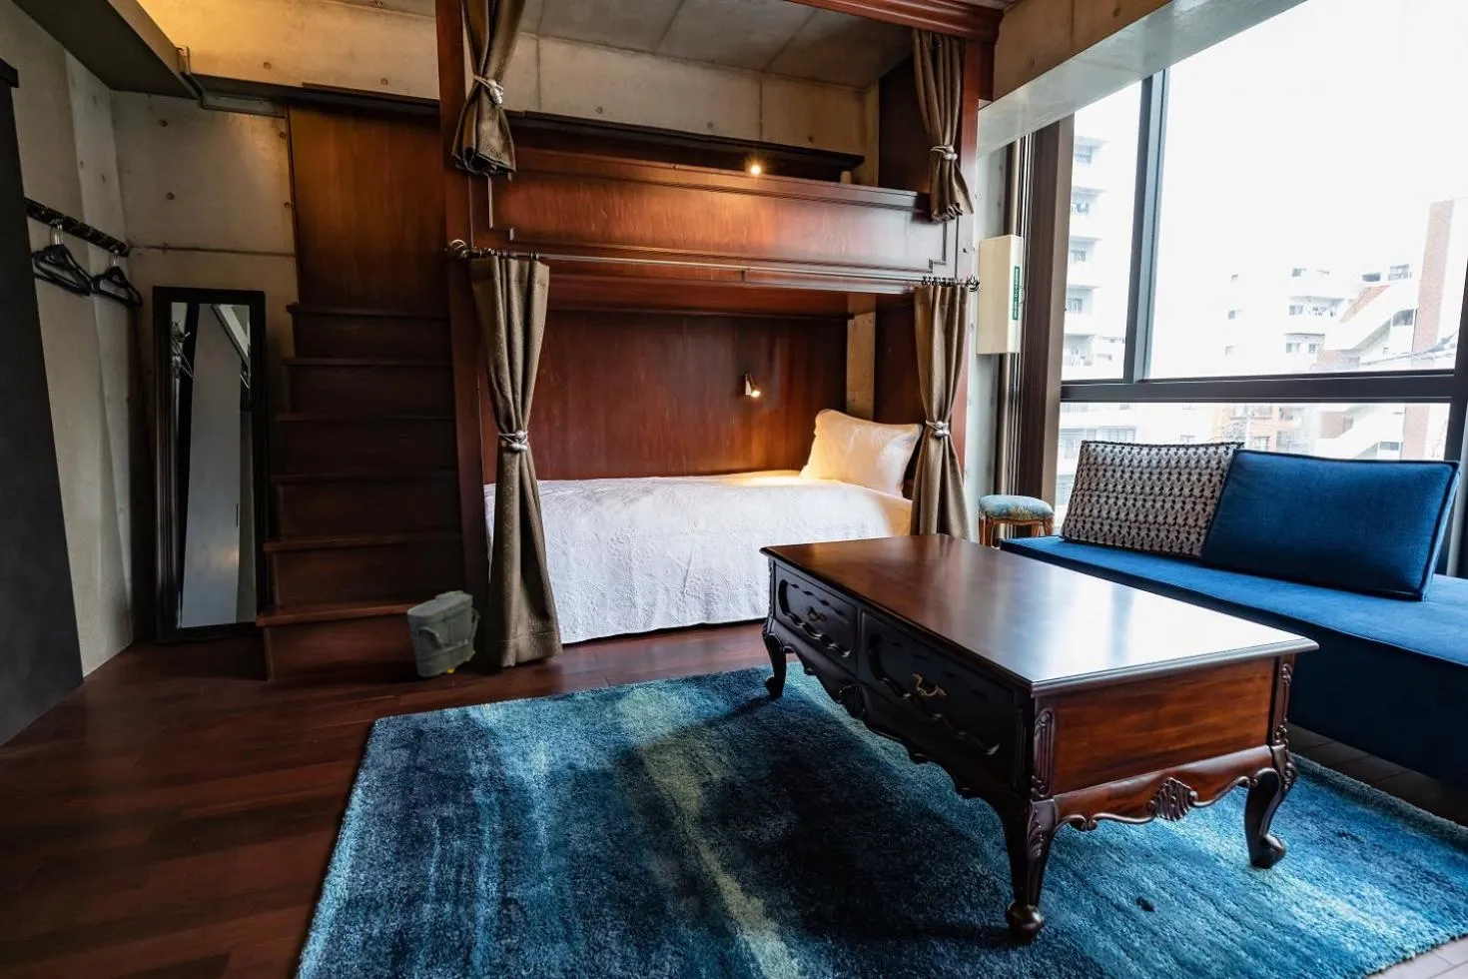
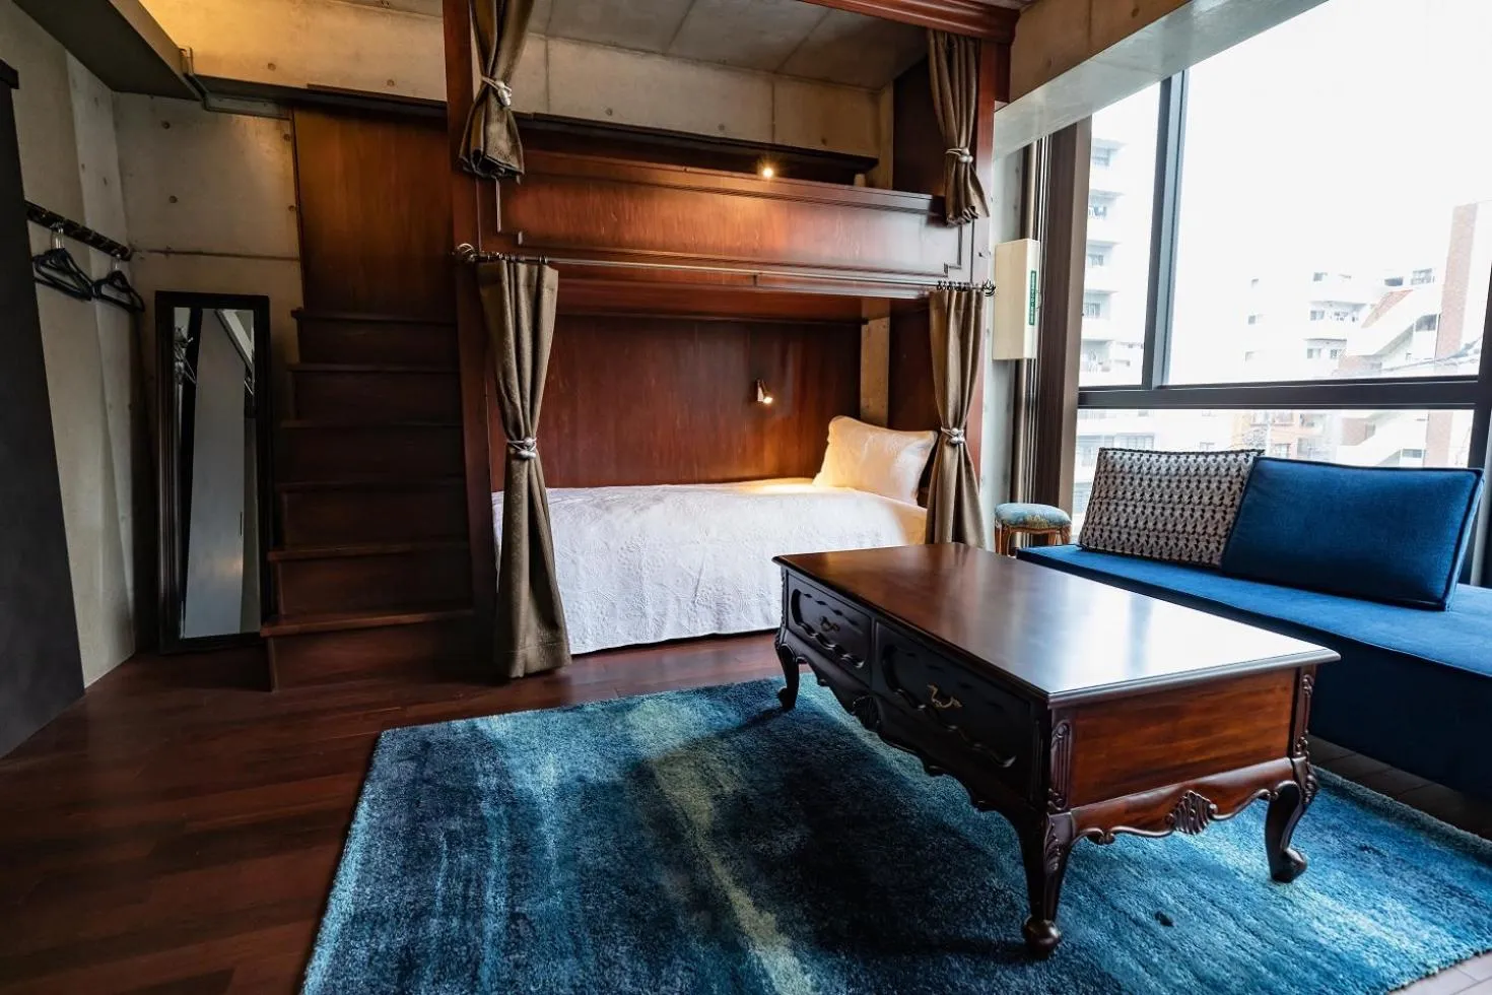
- bag [405,589,482,679]
